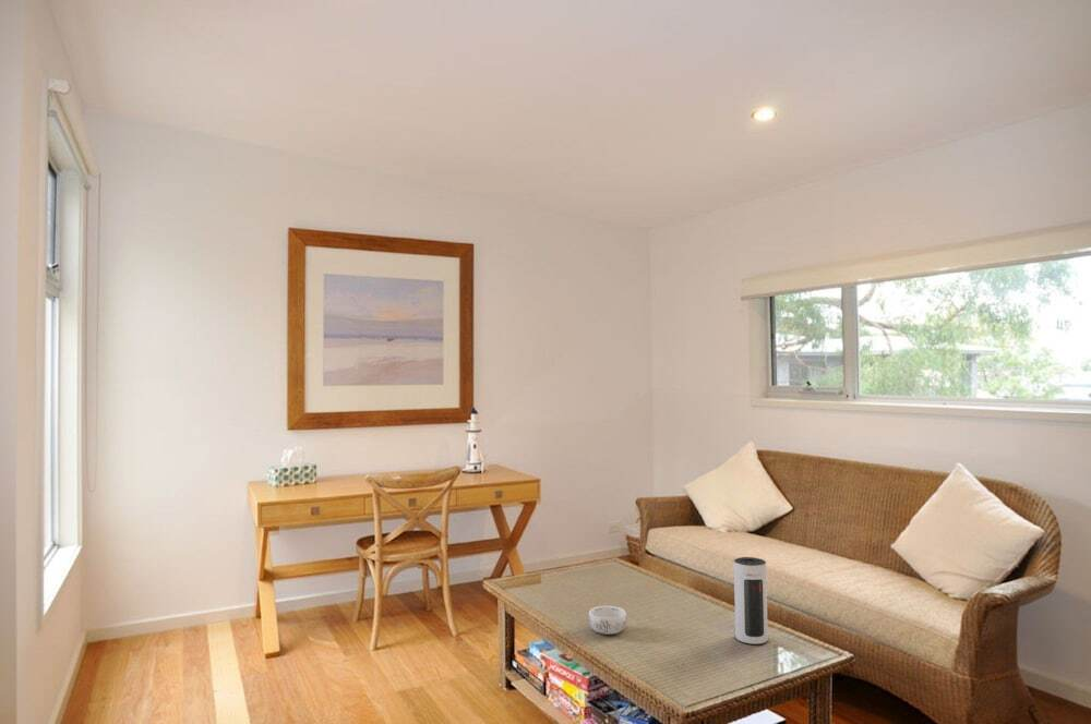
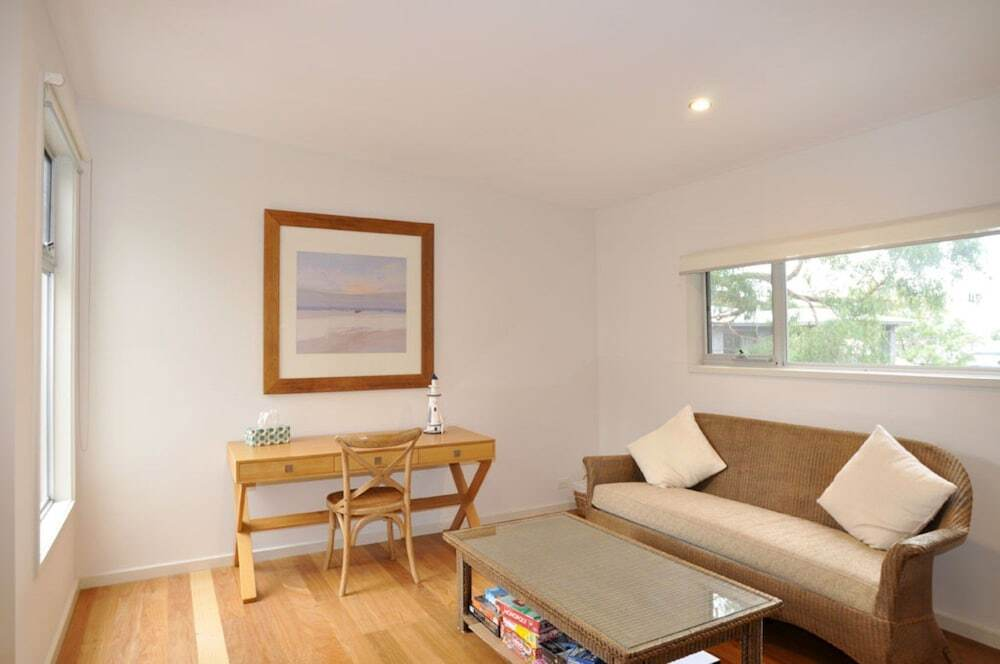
- decorative bowl [588,605,627,636]
- speaker [733,556,769,645]
